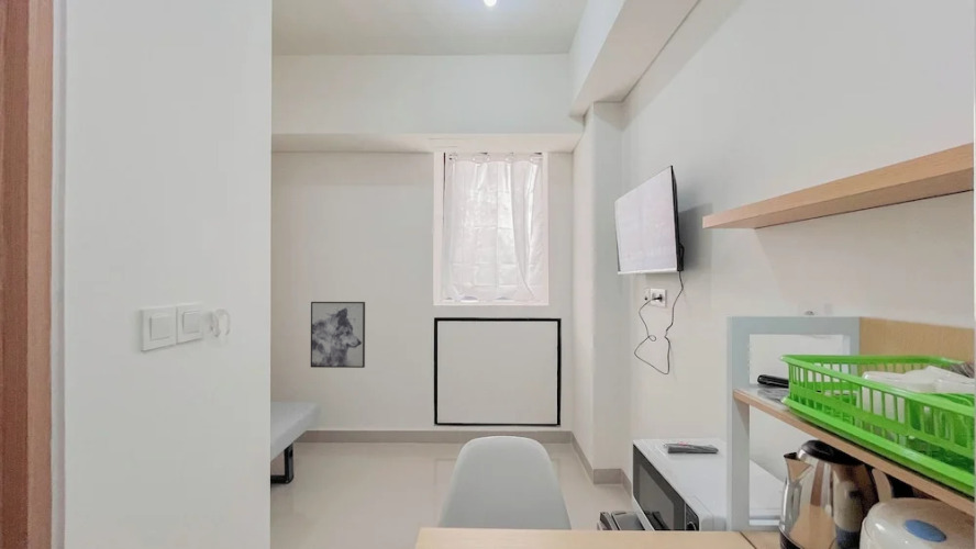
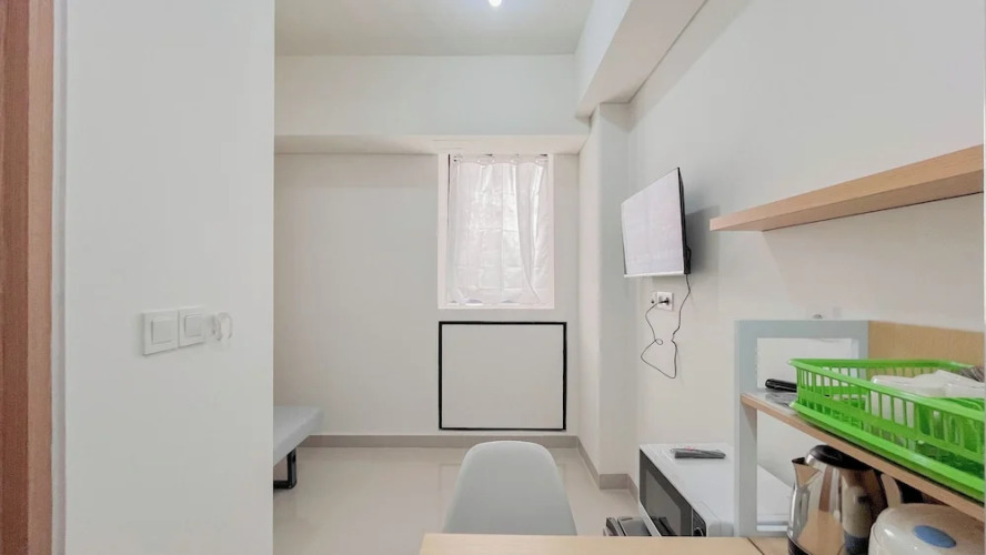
- wall art [310,301,366,369]
